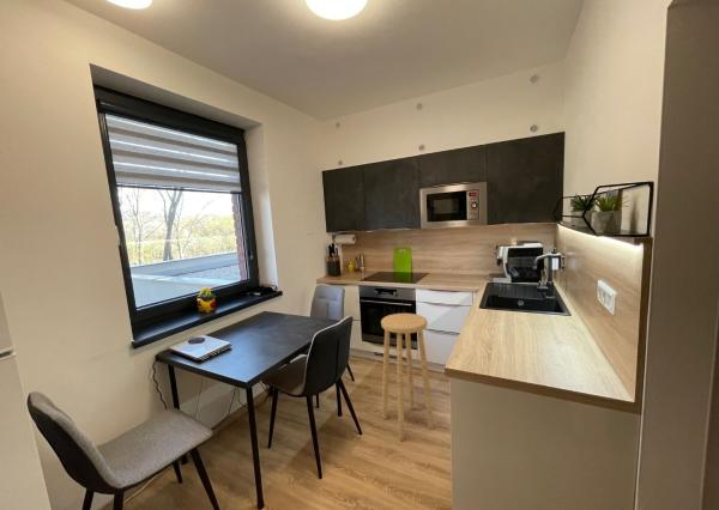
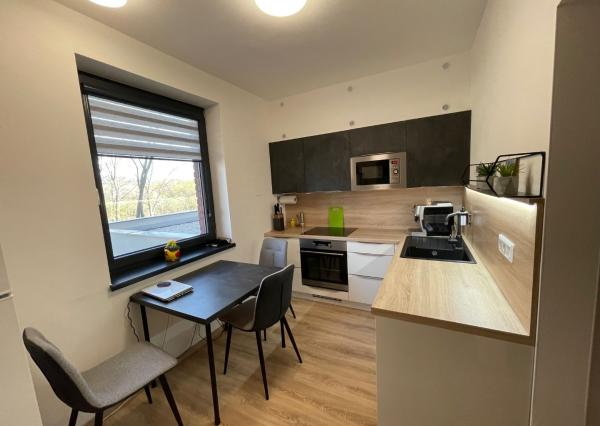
- stool [380,312,435,442]
